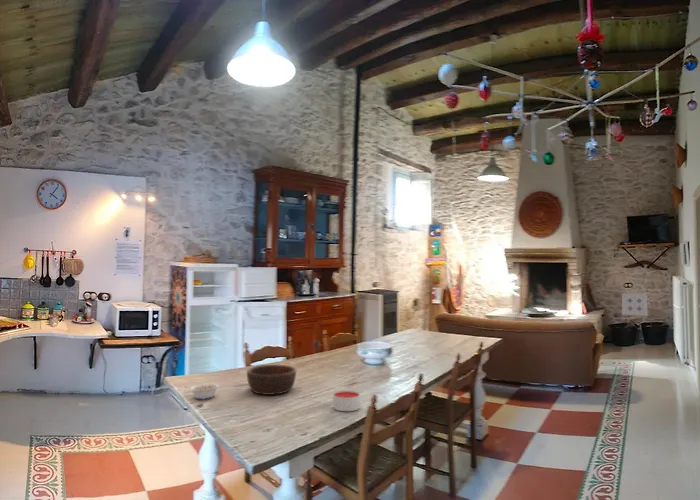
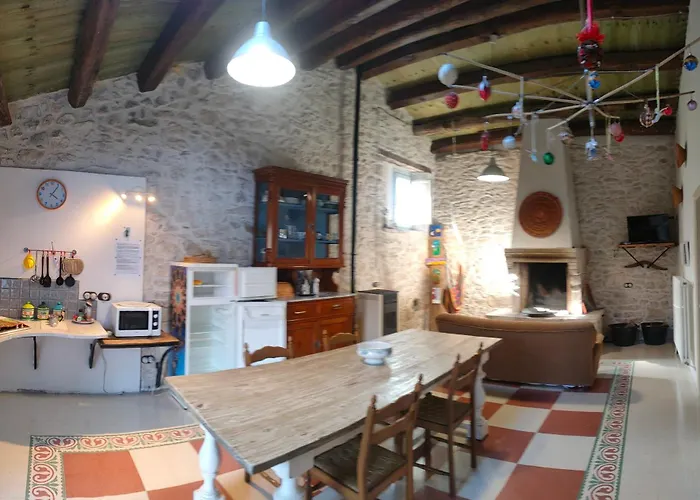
- wall art [621,292,648,317]
- wooden bowl [246,364,297,396]
- candle [332,390,361,412]
- legume [183,382,220,400]
